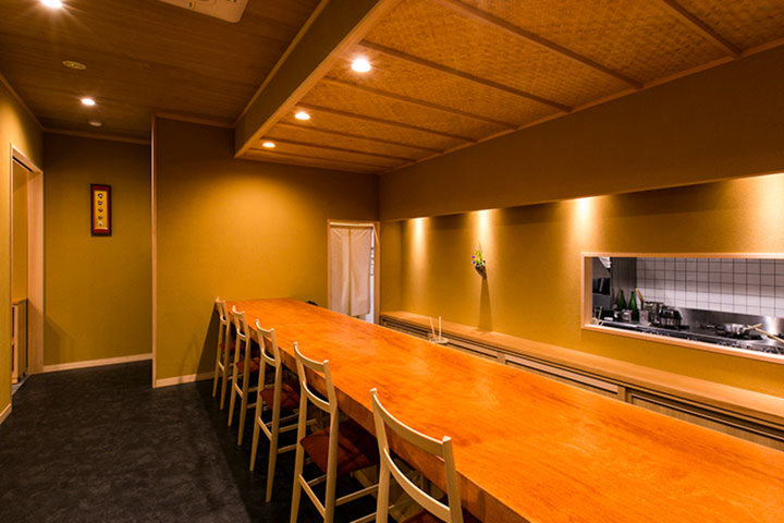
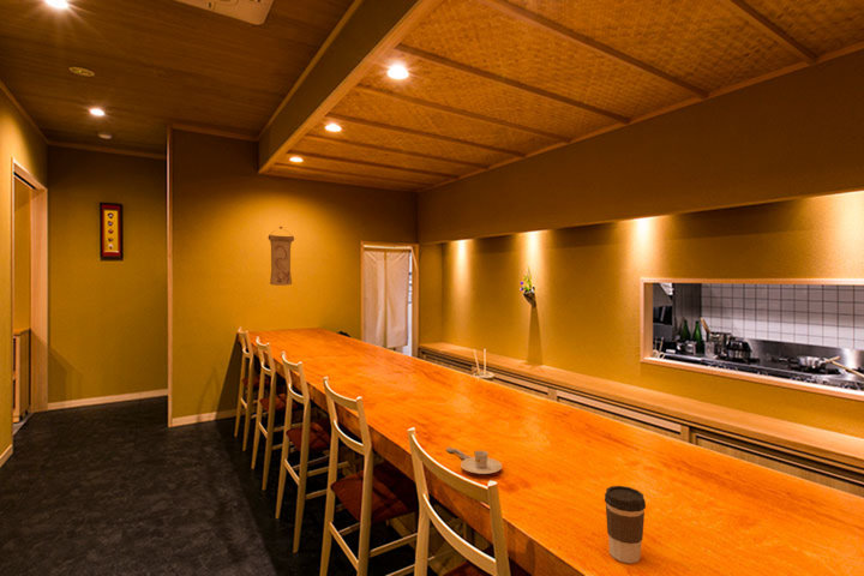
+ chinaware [445,446,503,475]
+ coffee cup [604,485,647,564]
+ wall scroll [268,226,295,287]
